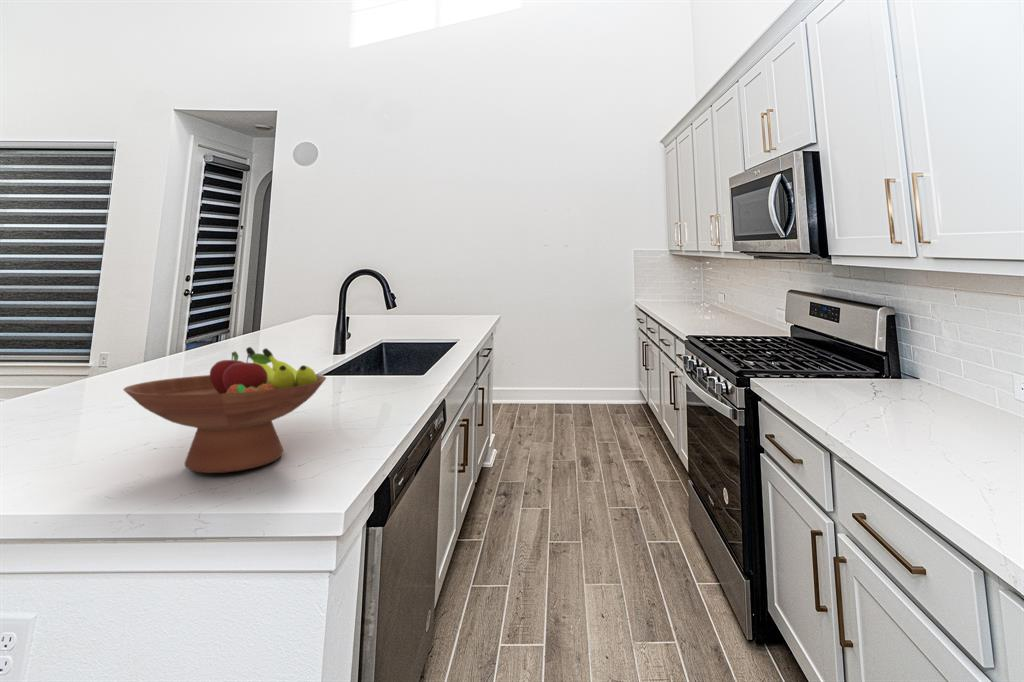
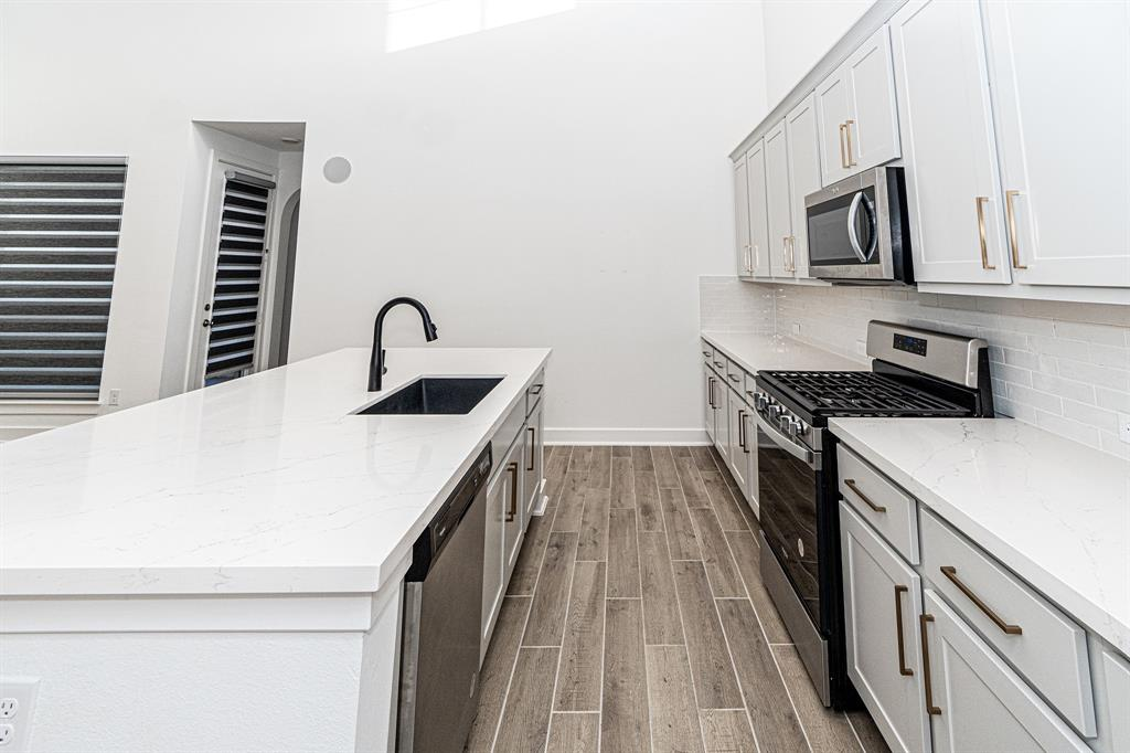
- fruit bowl [122,346,327,474]
